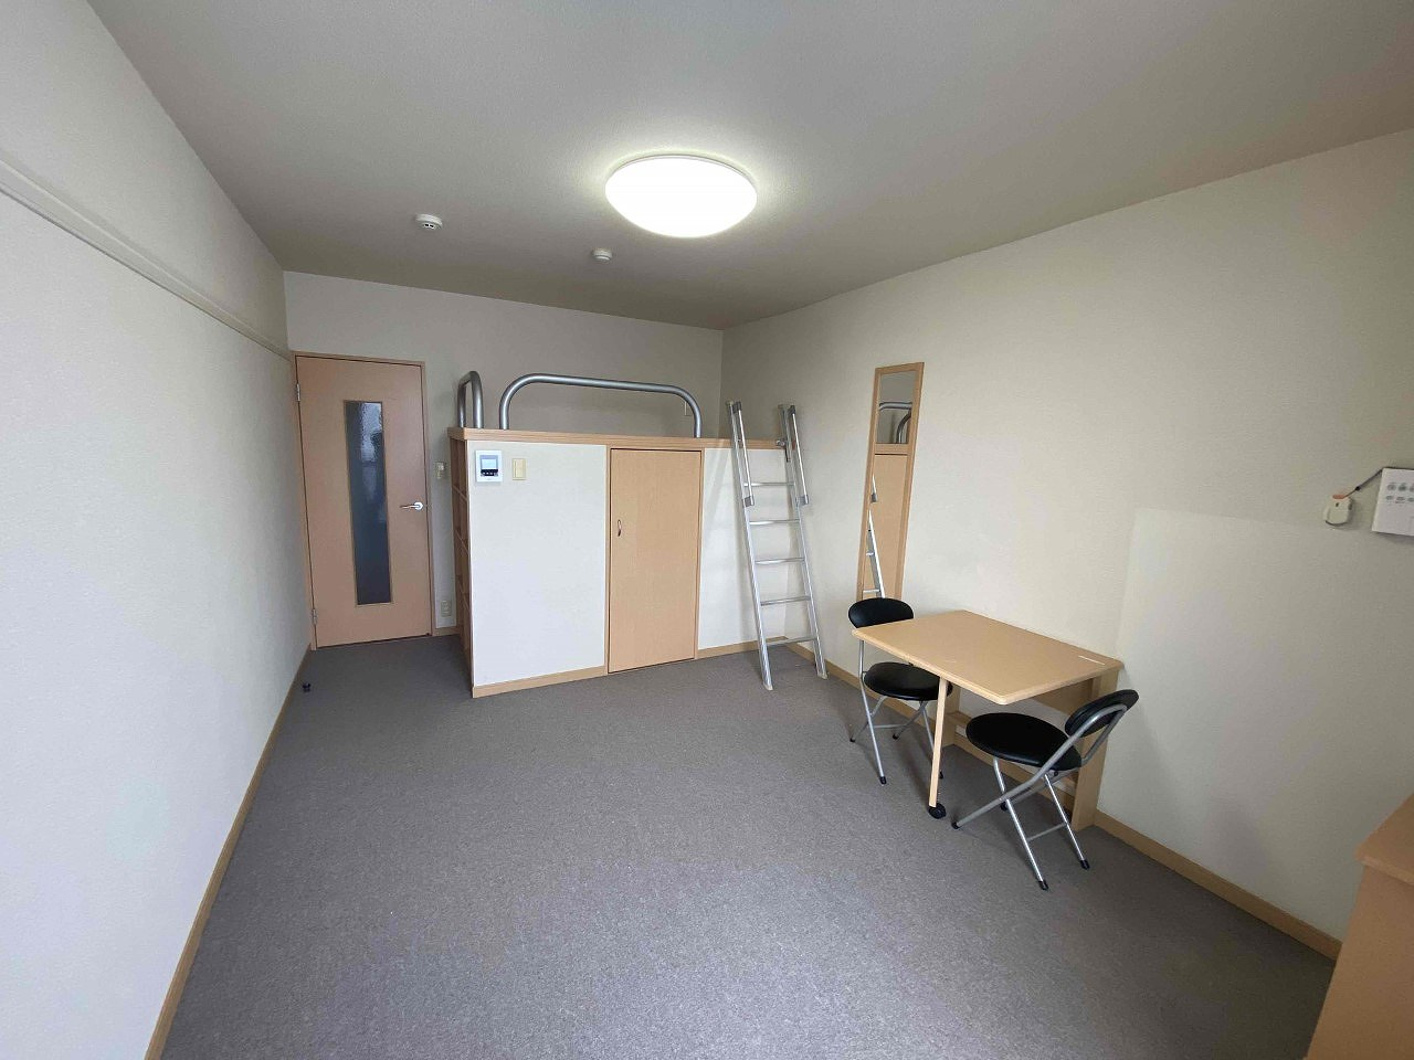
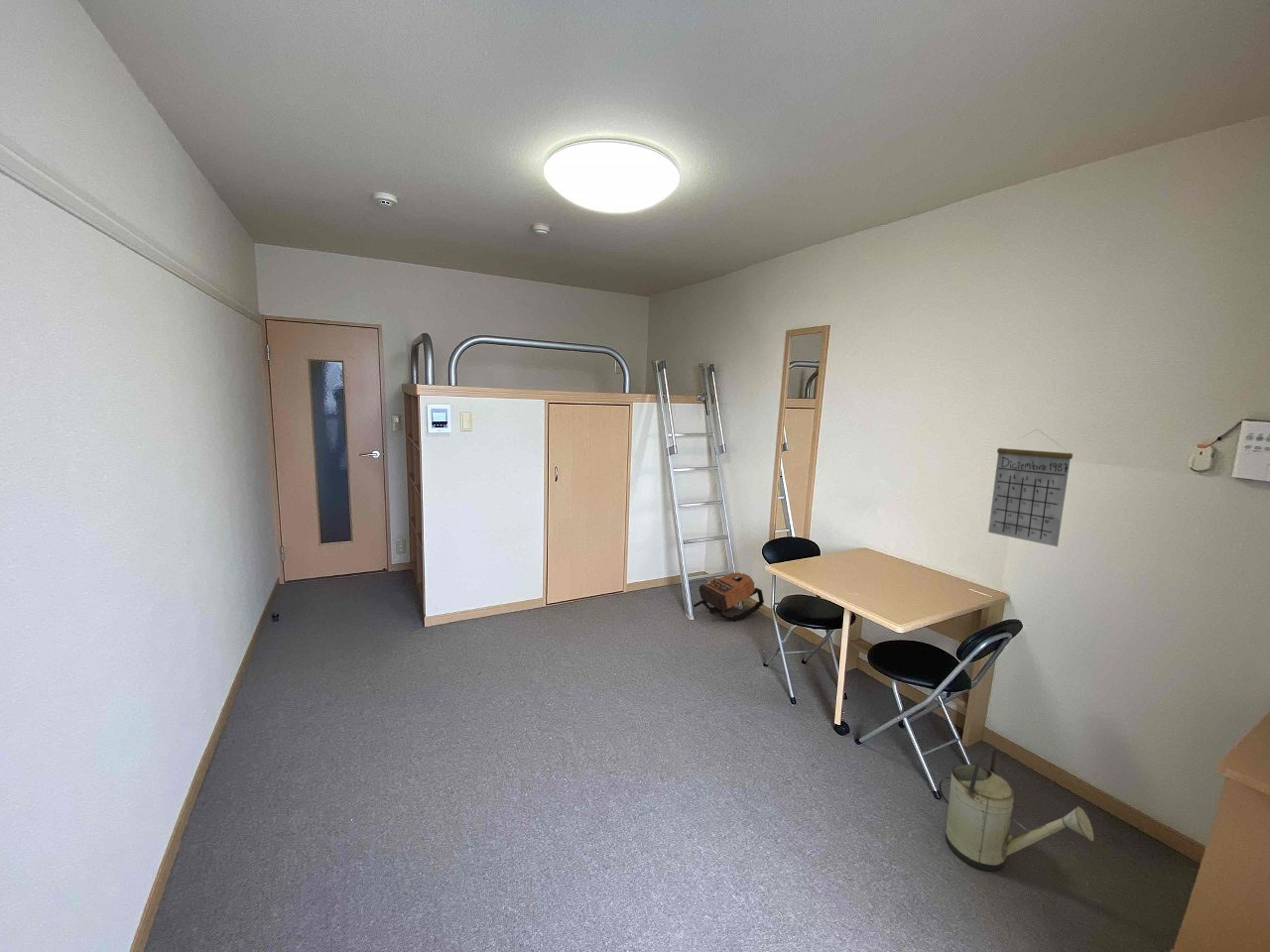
+ watering can [938,747,1094,872]
+ backpack [693,571,765,622]
+ calendar [987,428,1074,547]
